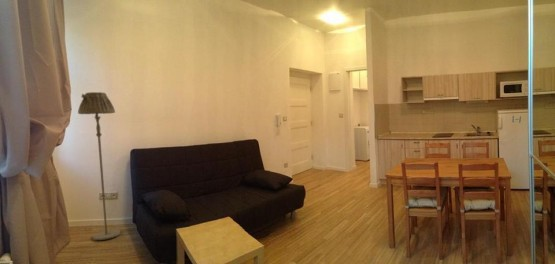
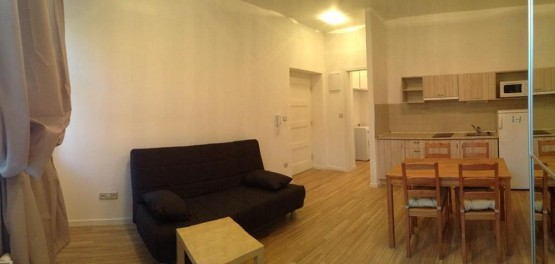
- floor lamp [77,91,121,241]
